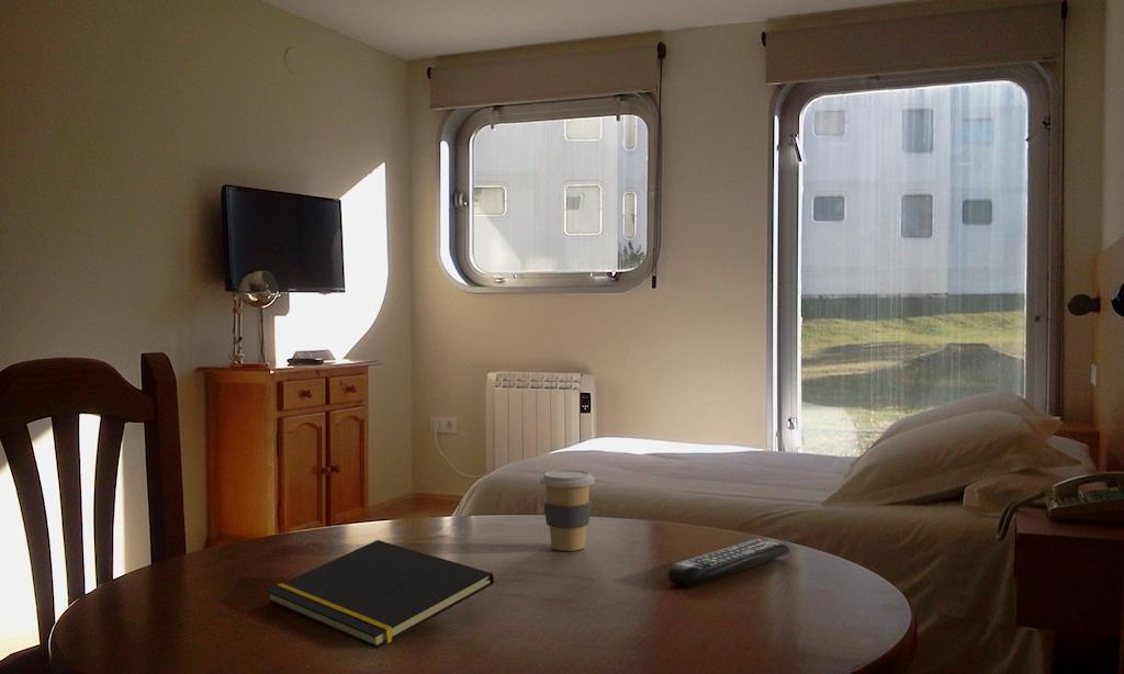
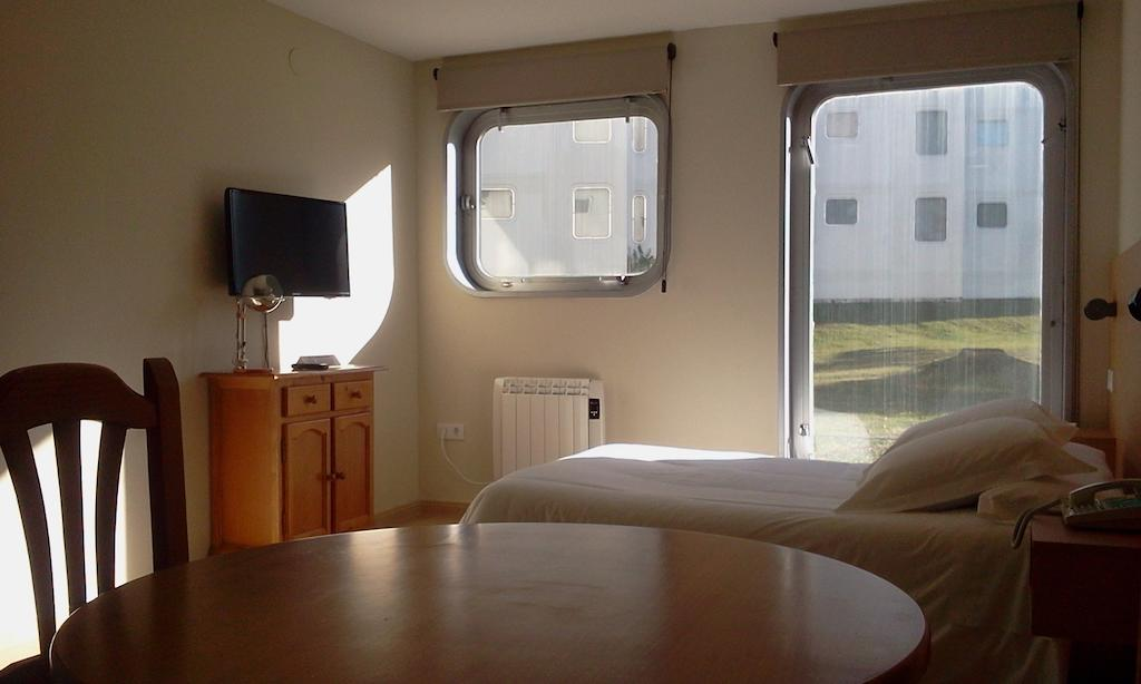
- coffee cup [539,469,596,552]
- notepad [266,539,495,649]
- remote control [667,538,790,589]
